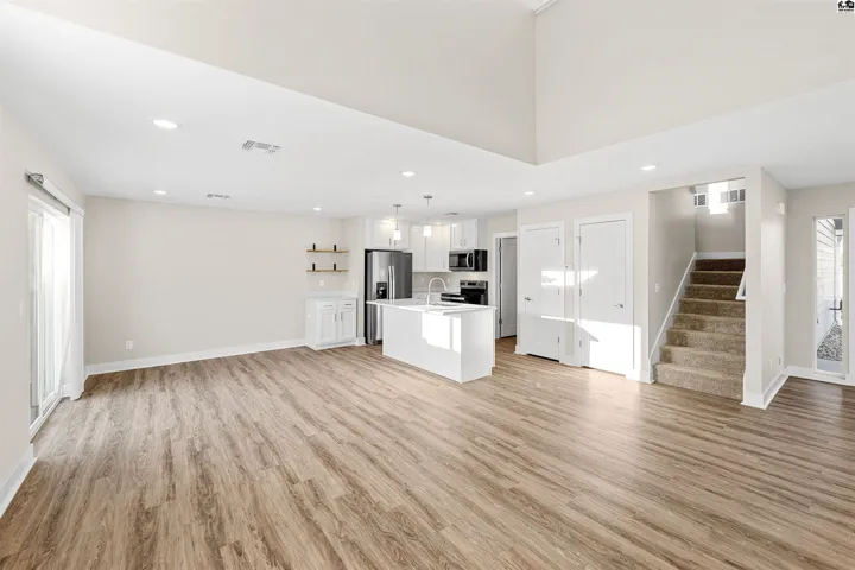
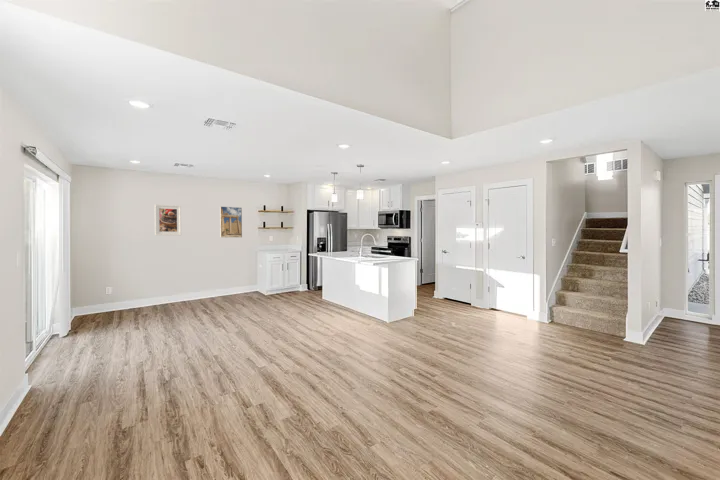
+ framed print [219,205,243,239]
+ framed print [154,203,182,236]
